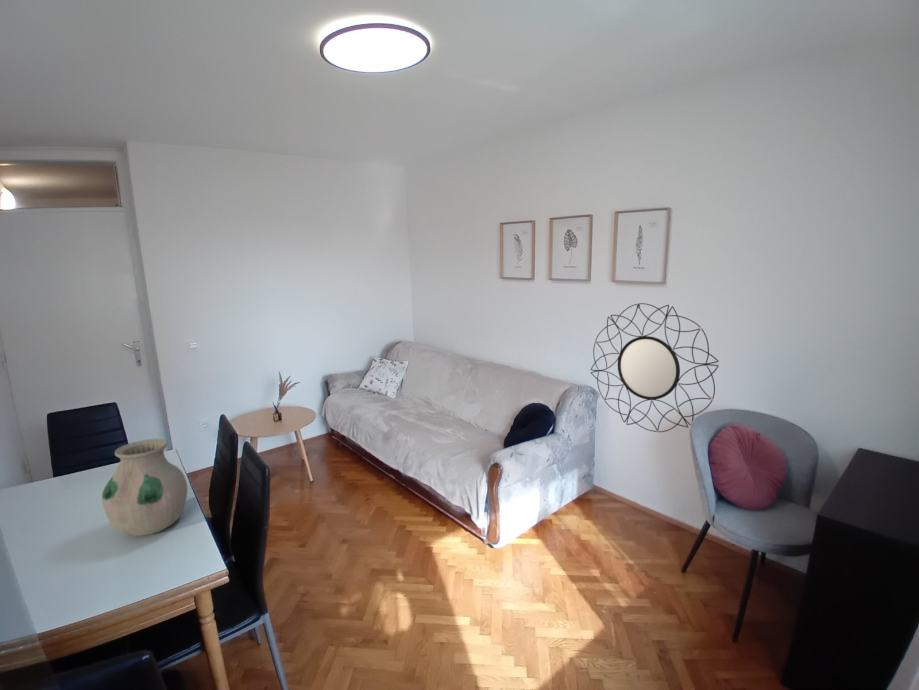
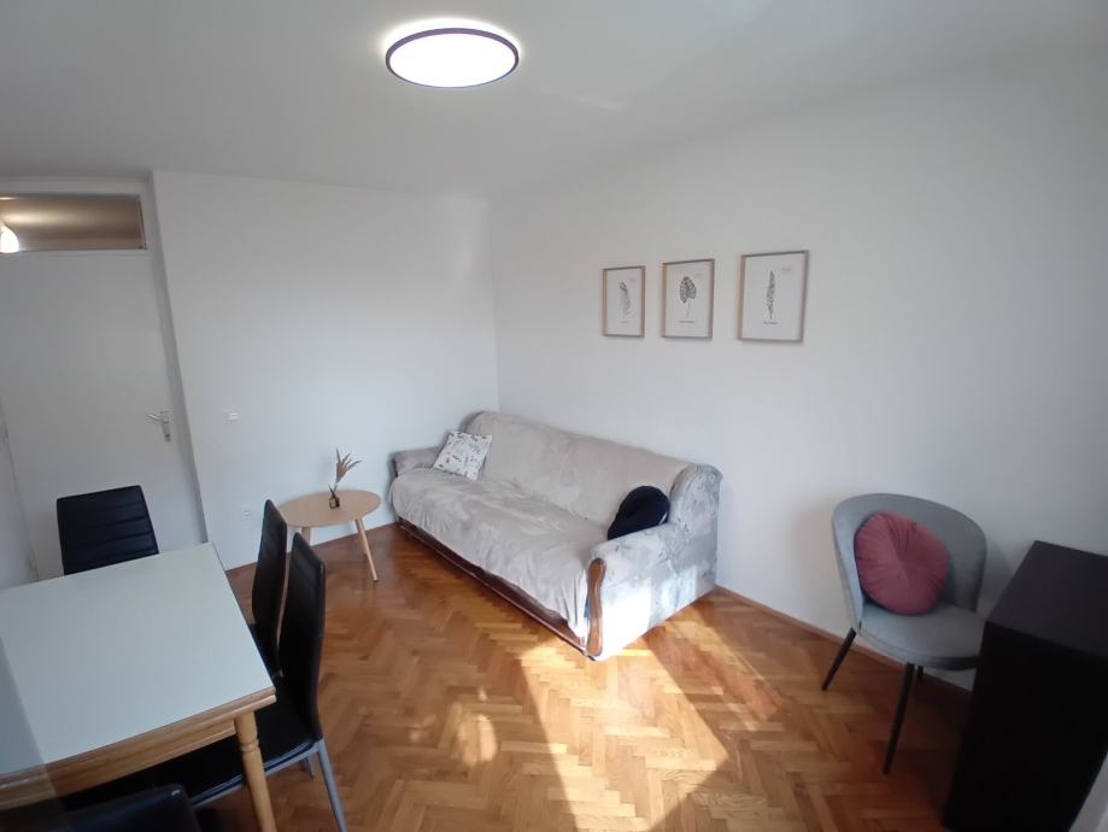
- home mirror [590,302,720,433]
- vase [101,438,189,537]
